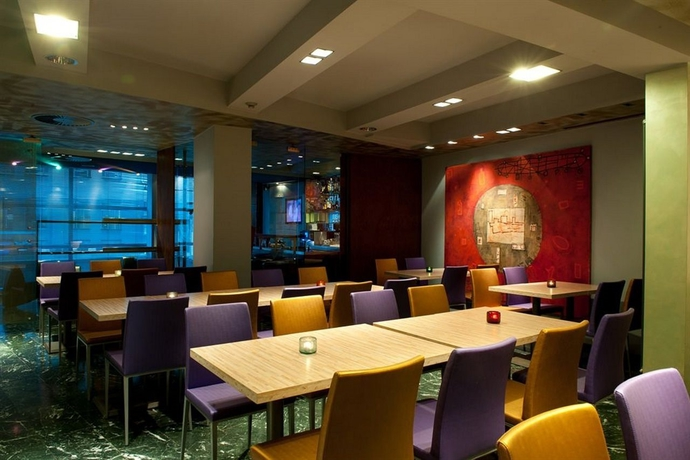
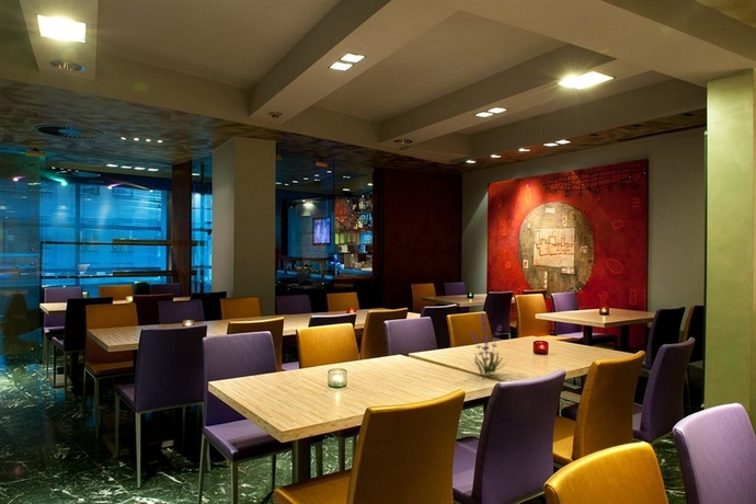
+ plant [470,312,507,377]
